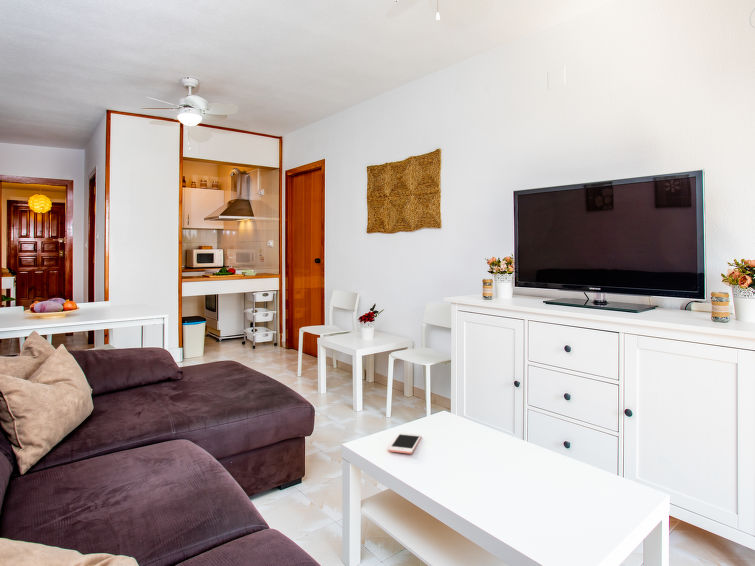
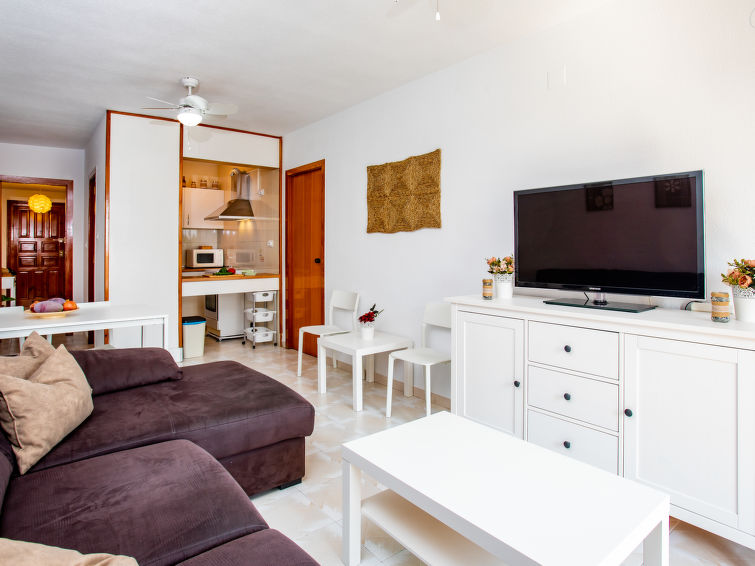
- cell phone [387,432,422,455]
